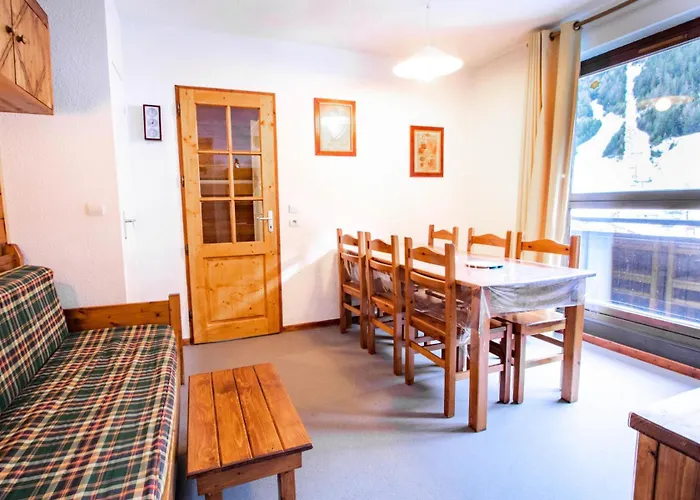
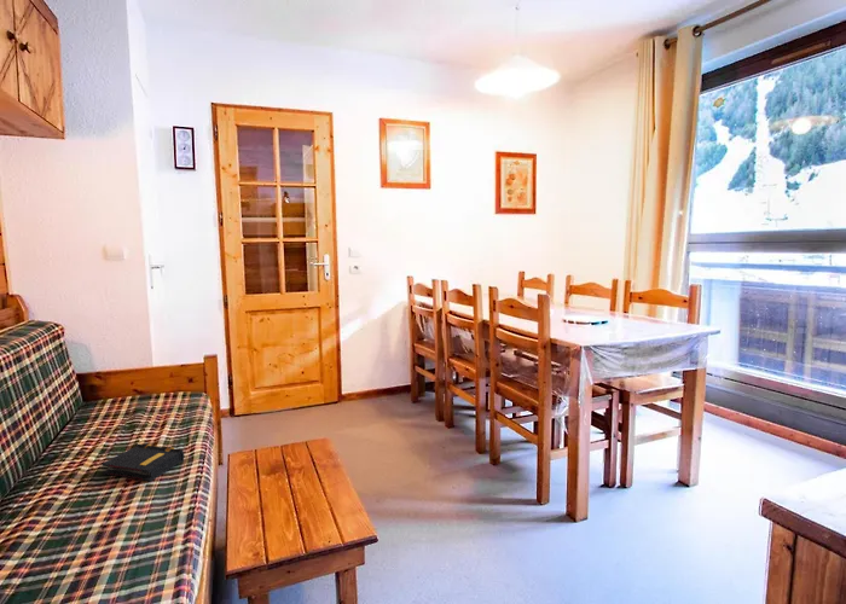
+ book [102,443,185,483]
